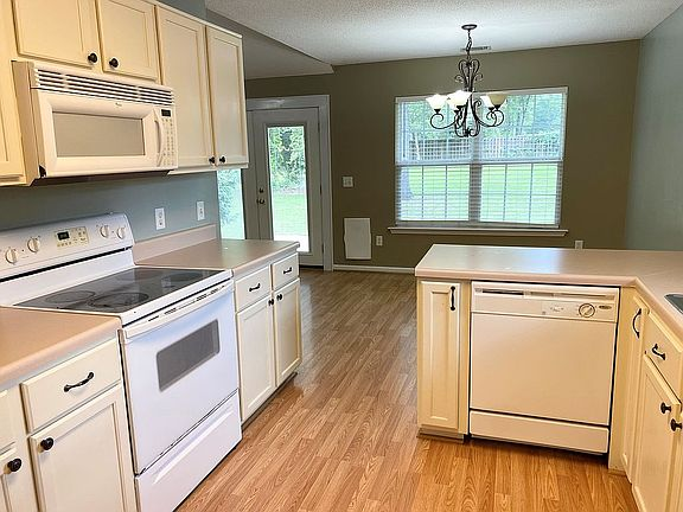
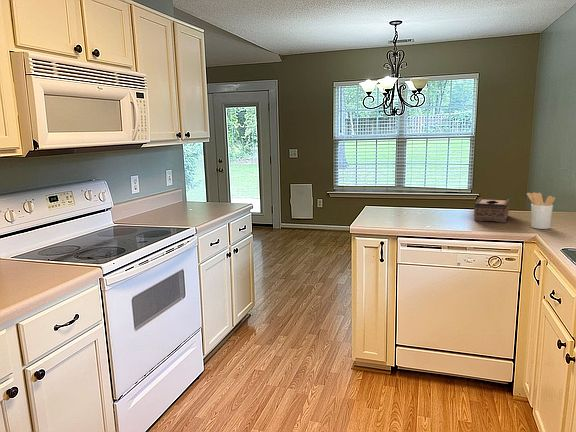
+ tissue box [473,197,510,224]
+ utensil holder [526,192,556,230]
